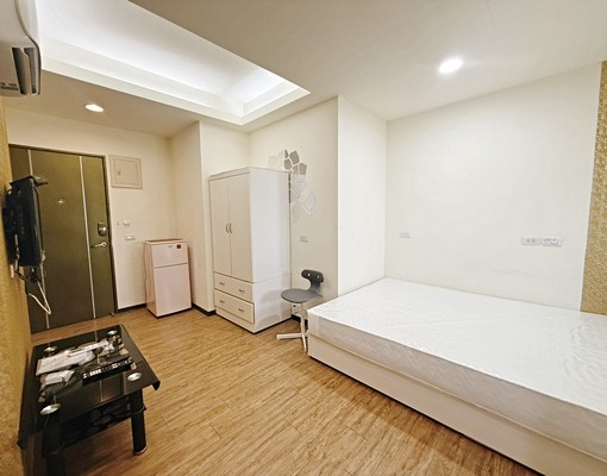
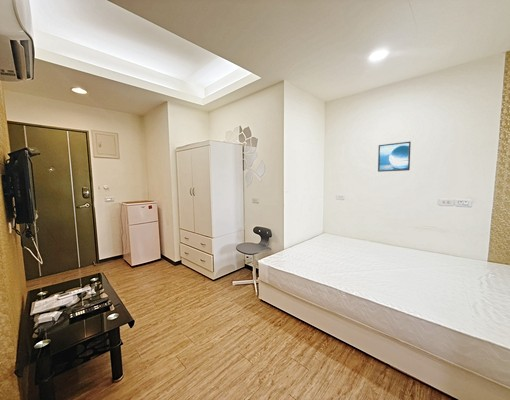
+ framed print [377,140,412,173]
